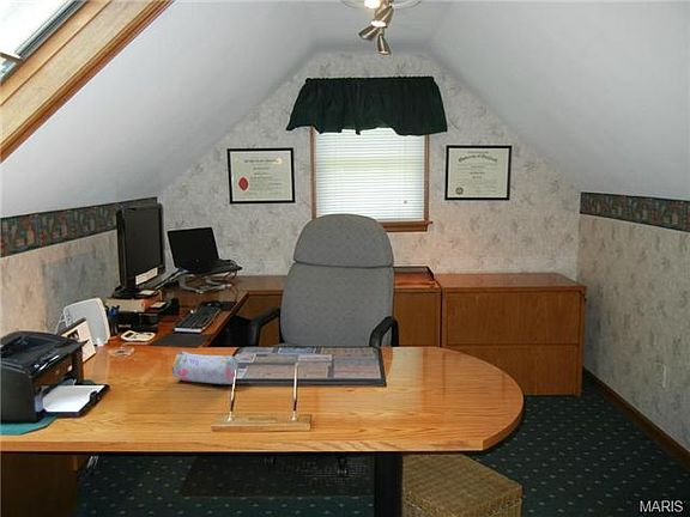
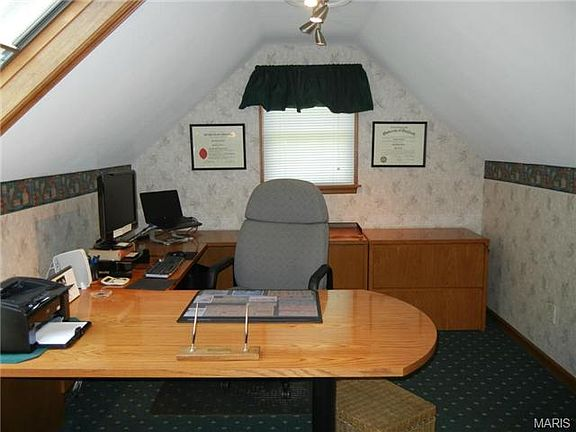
- pencil case [171,351,240,385]
